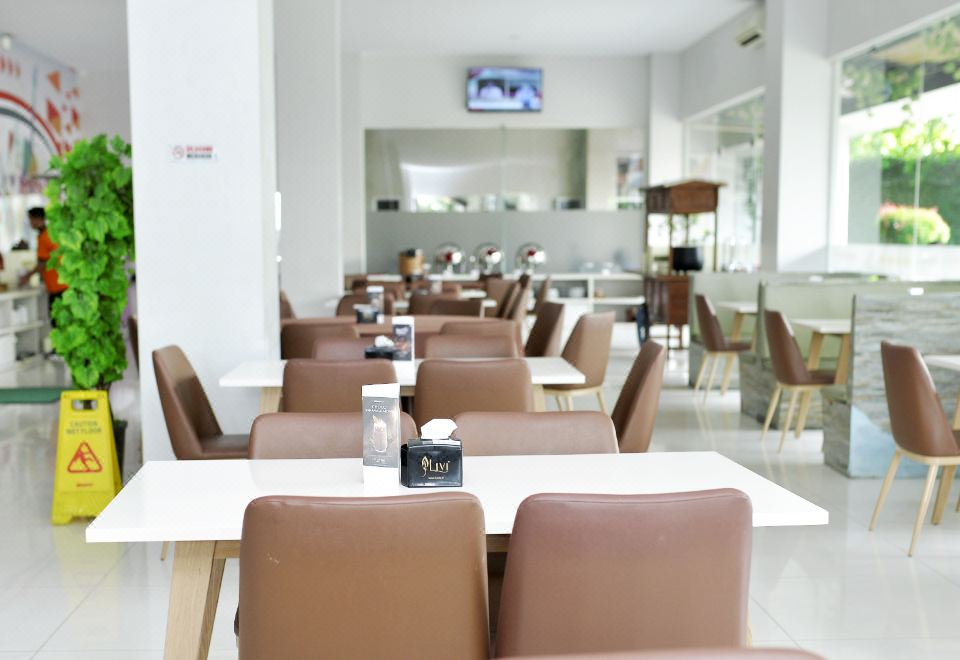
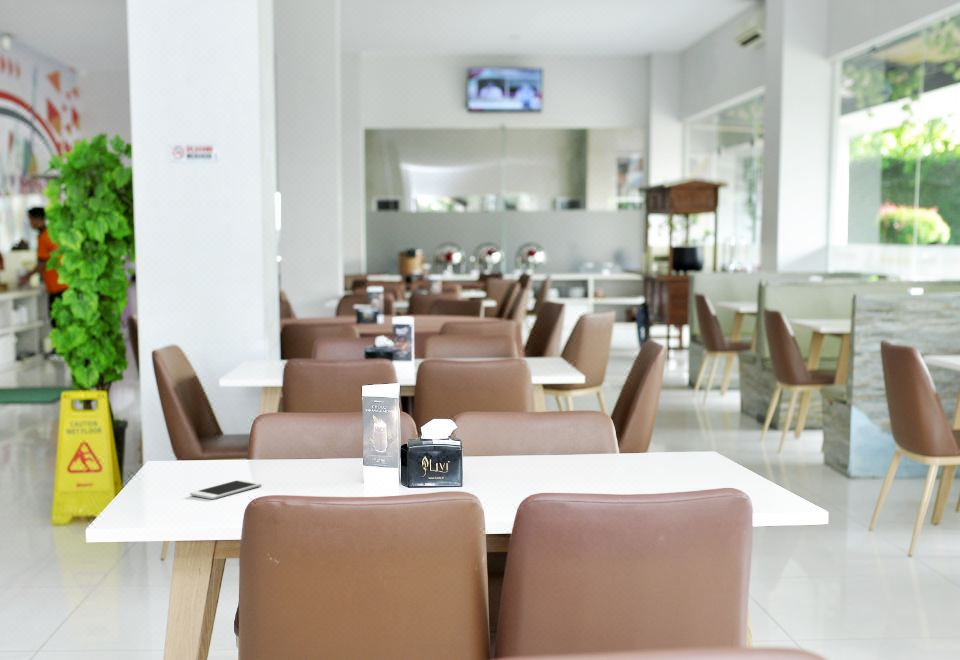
+ cell phone [189,479,262,500]
